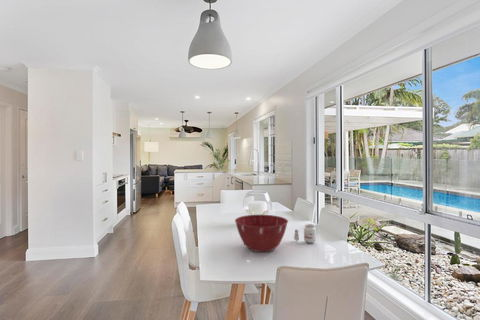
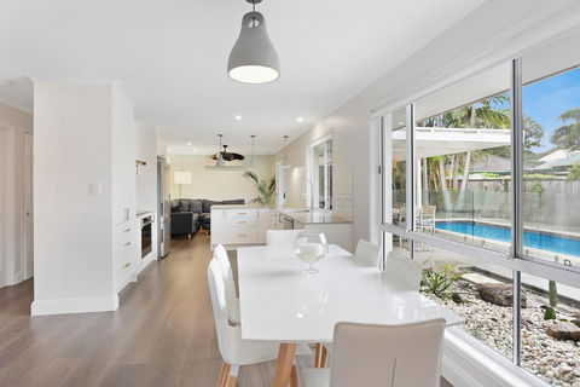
- candle [293,223,317,244]
- mixing bowl [234,214,289,253]
